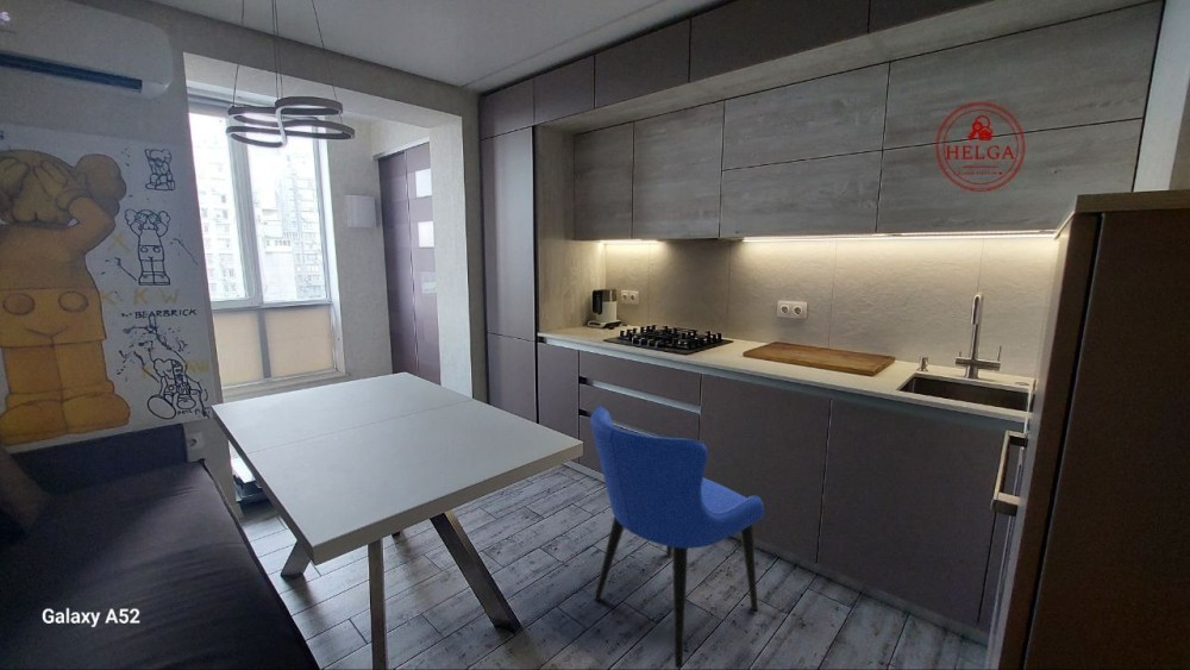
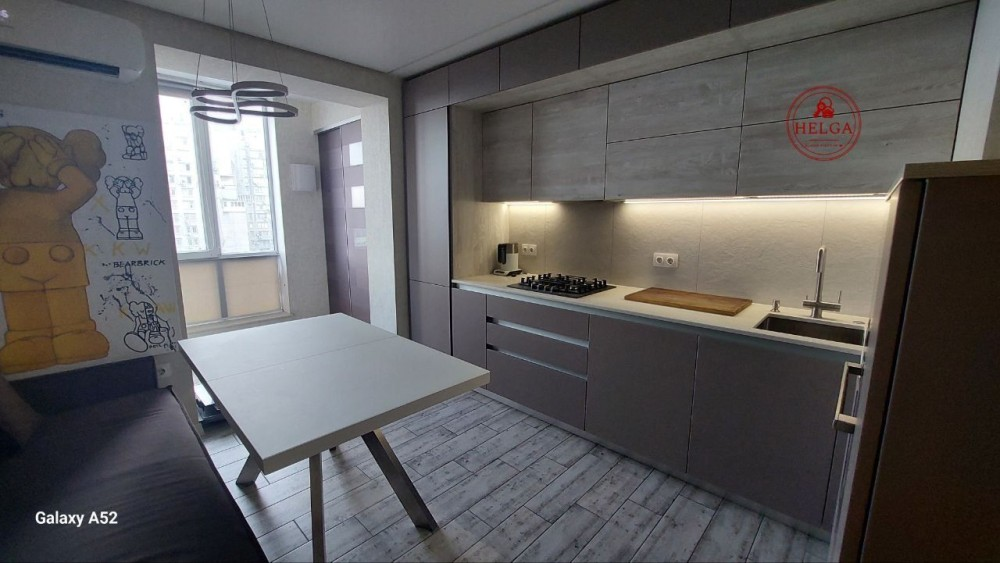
- dining chair [589,406,765,670]
